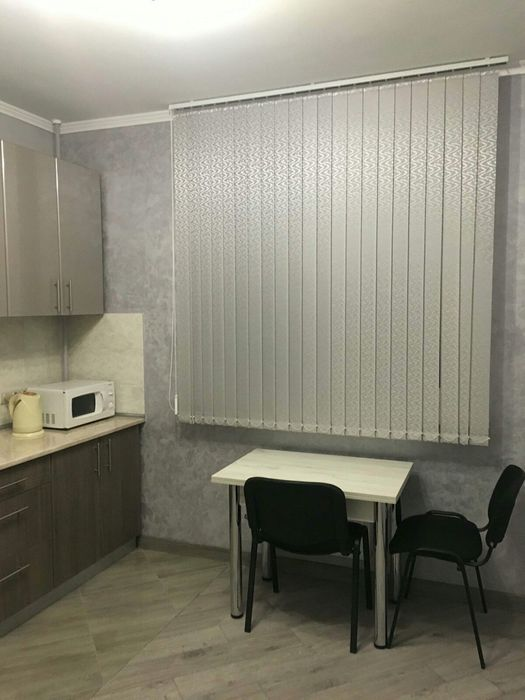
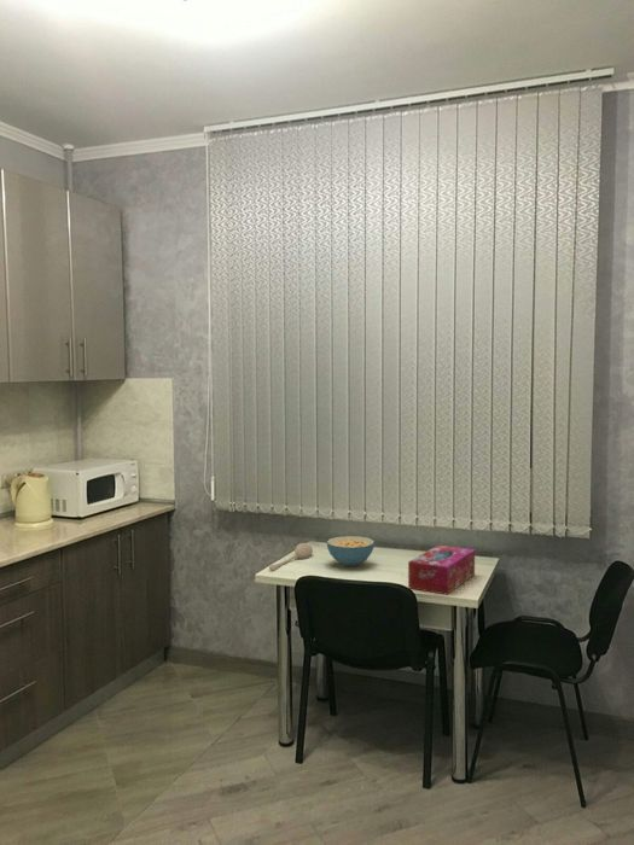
+ spoon [268,542,314,572]
+ tissue box [407,544,476,596]
+ cereal bowl [326,535,376,567]
